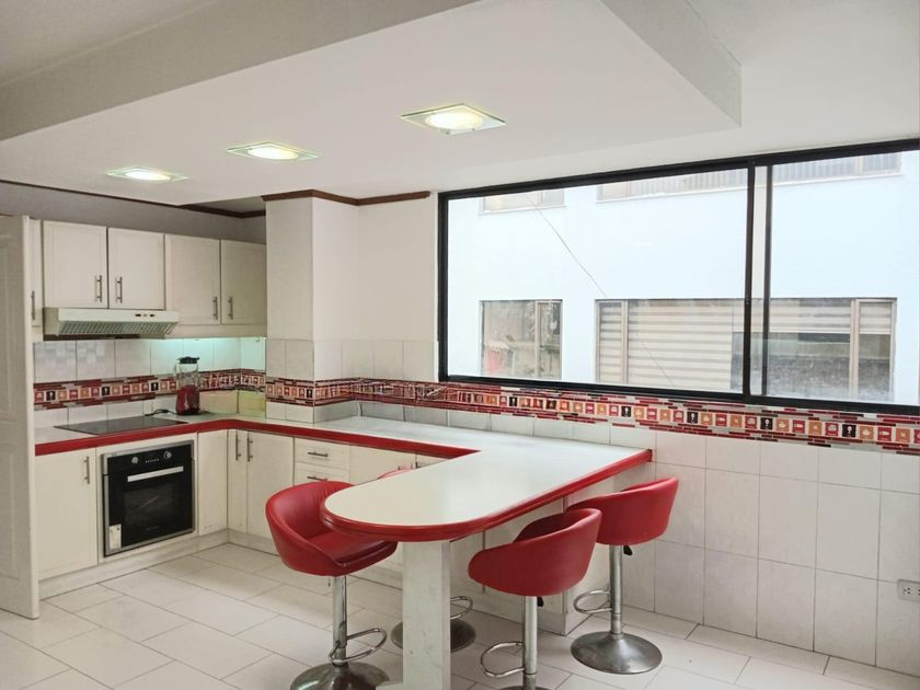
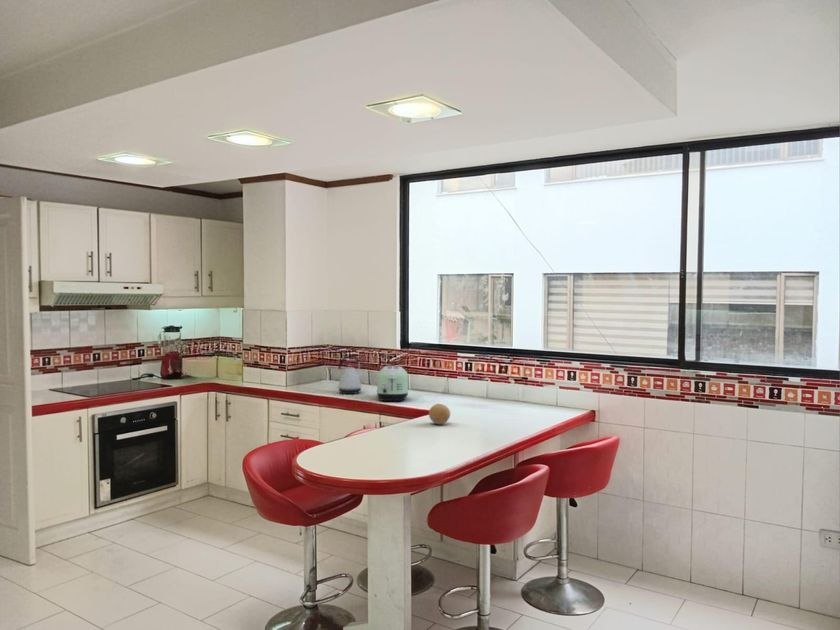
+ kettle [336,355,365,395]
+ fruit [428,403,451,425]
+ toaster [376,365,409,403]
